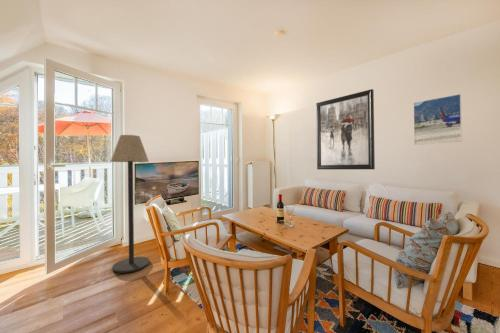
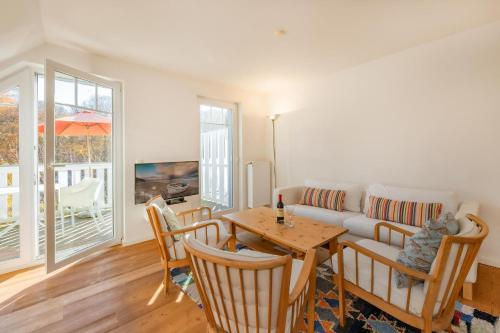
- wall art [315,88,376,170]
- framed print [413,93,463,146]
- floor lamp [109,134,150,274]
